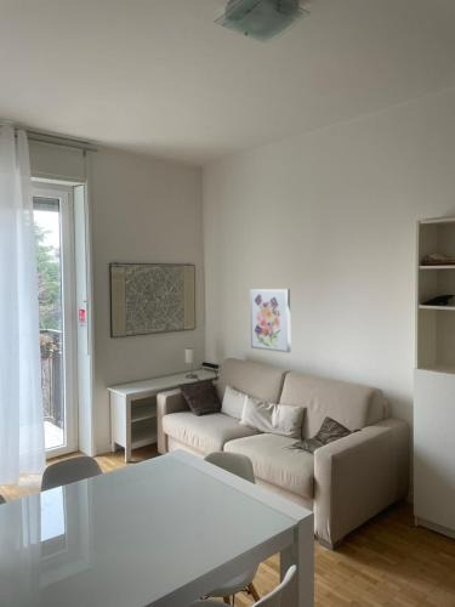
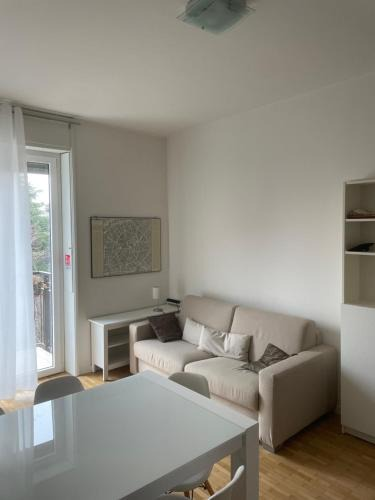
- wall art [249,288,291,354]
